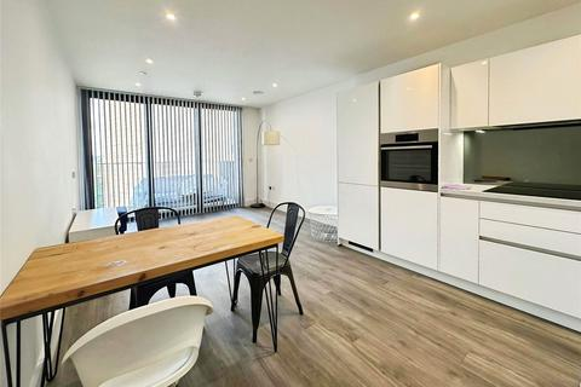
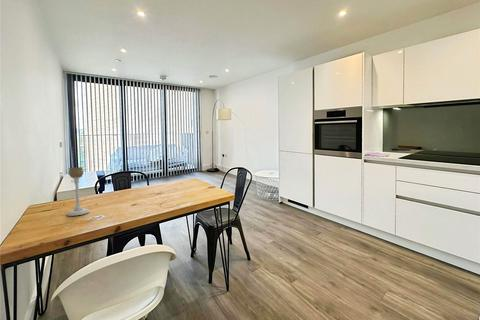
+ candle holder [66,166,91,217]
